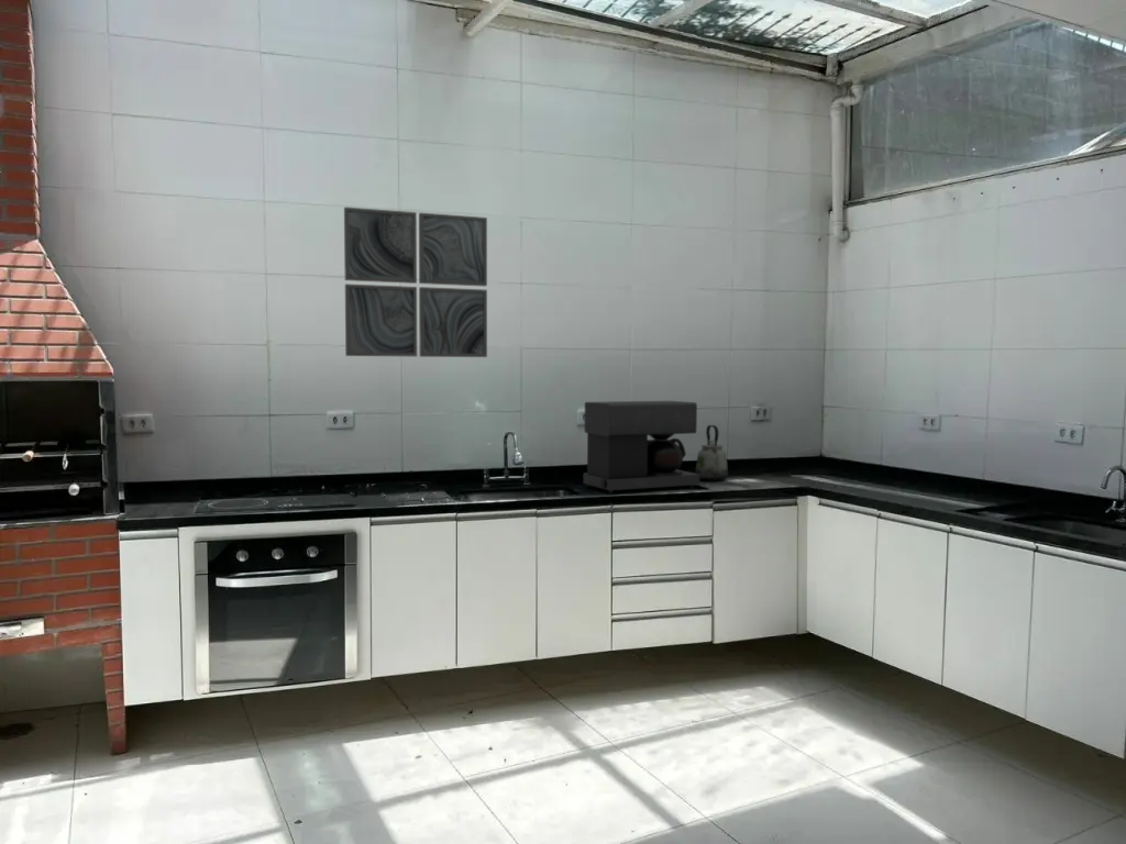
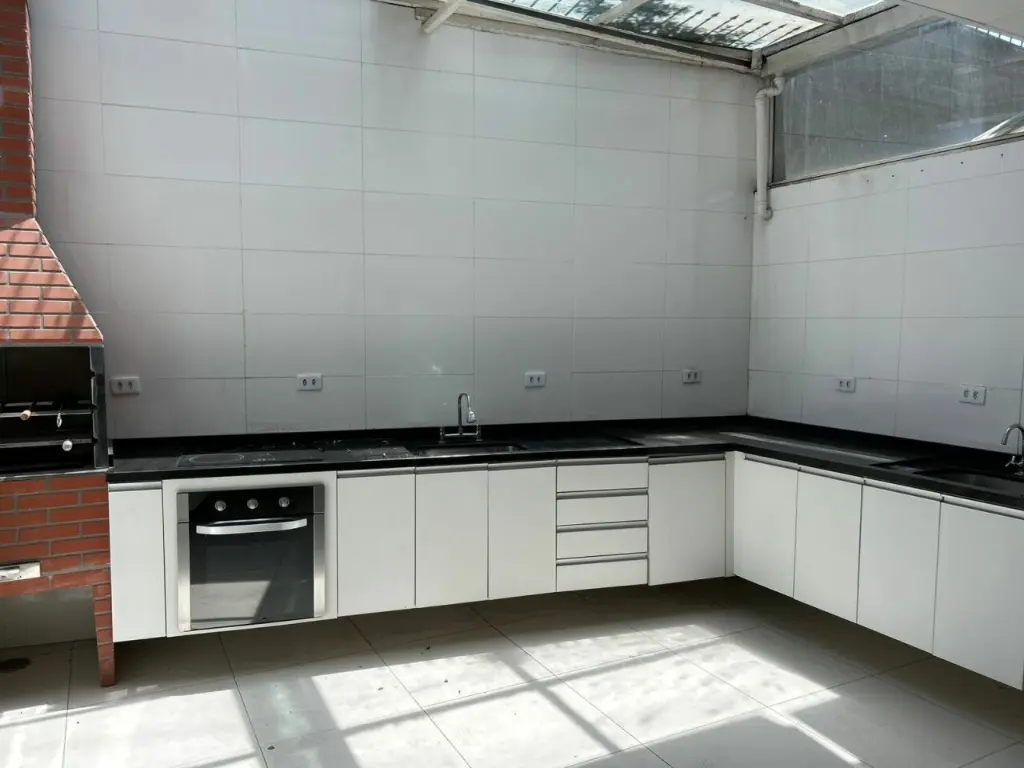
- kettle [695,424,729,481]
- coffee maker [583,400,700,495]
- wall art [343,206,488,358]
